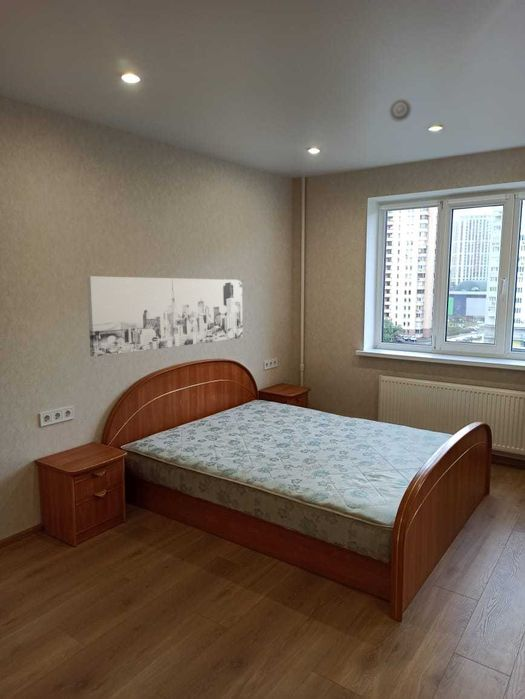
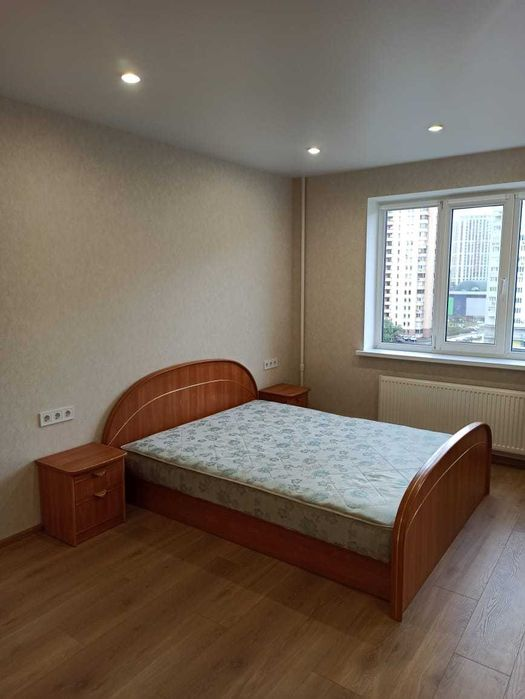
- wall art [86,275,244,358]
- smoke detector [388,97,413,123]
